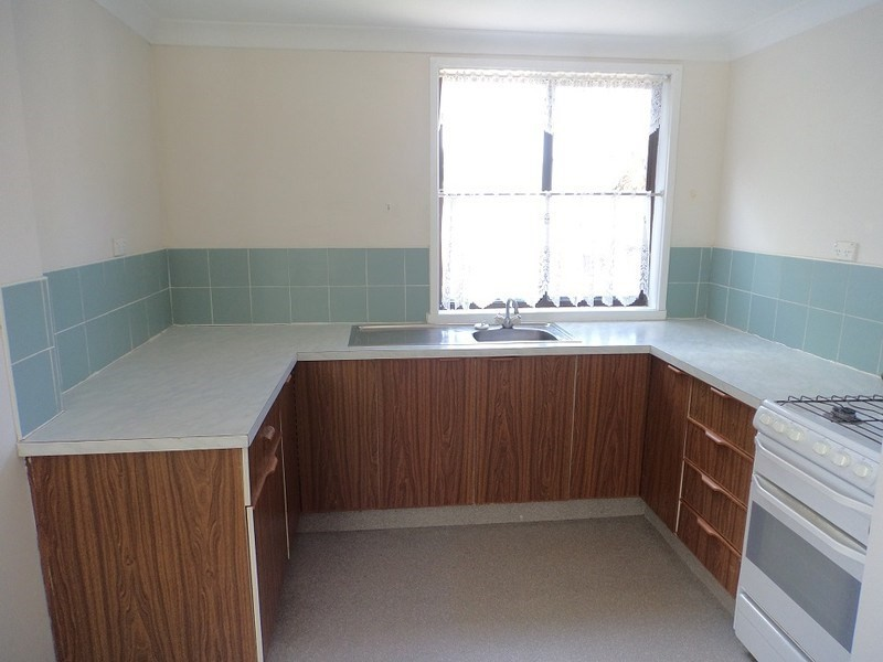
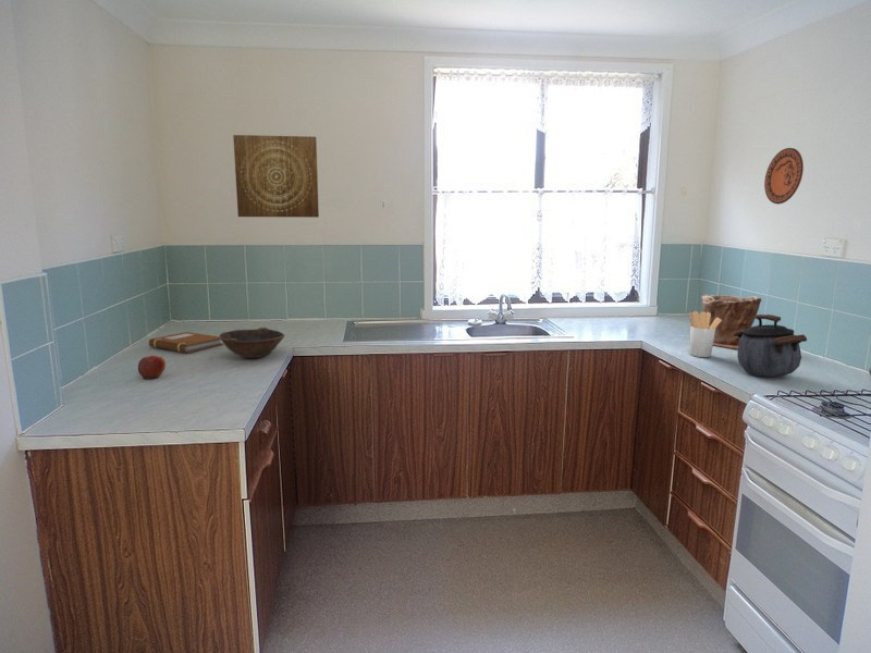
+ plant pot [700,293,762,349]
+ kettle [733,313,808,378]
+ notebook [148,331,224,354]
+ apple [137,355,167,380]
+ decorative plate [763,147,805,205]
+ bowl [219,326,285,359]
+ utensil holder [688,310,721,358]
+ wall art [232,134,320,219]
